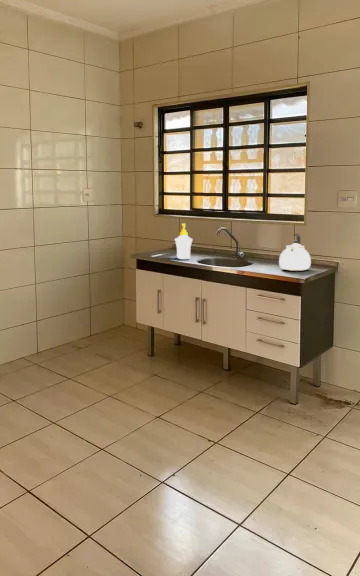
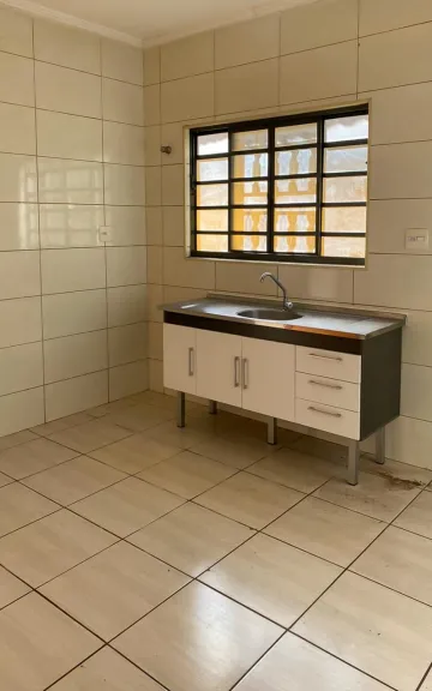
- kettle [278,233,312,272]
- soap bottle [174,222,194,260]
